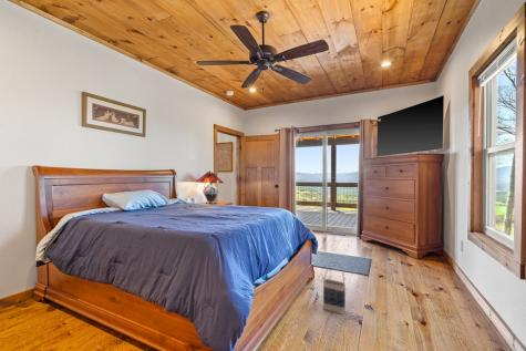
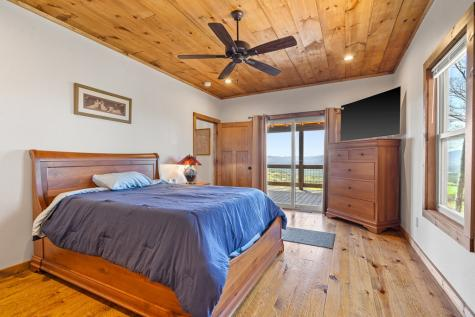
- bag [322,260,347,316]
